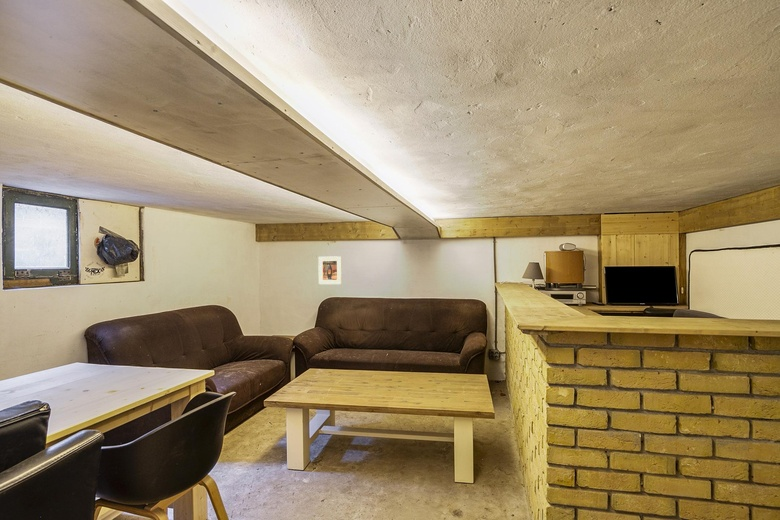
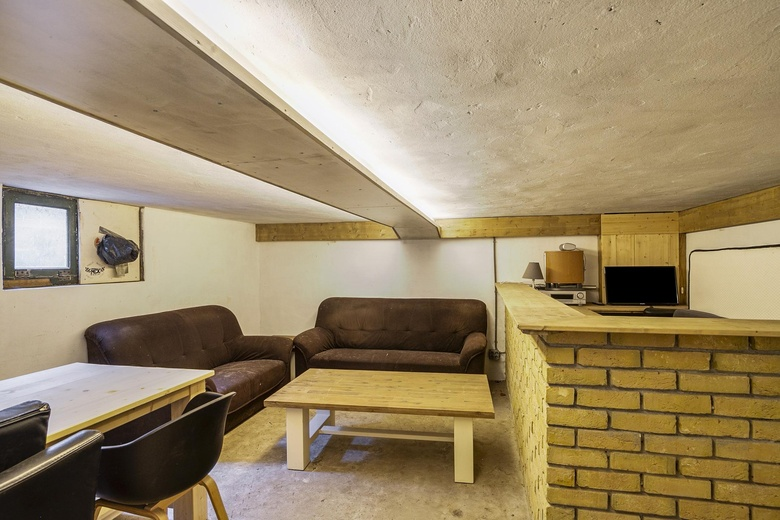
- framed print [317,255,343,285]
